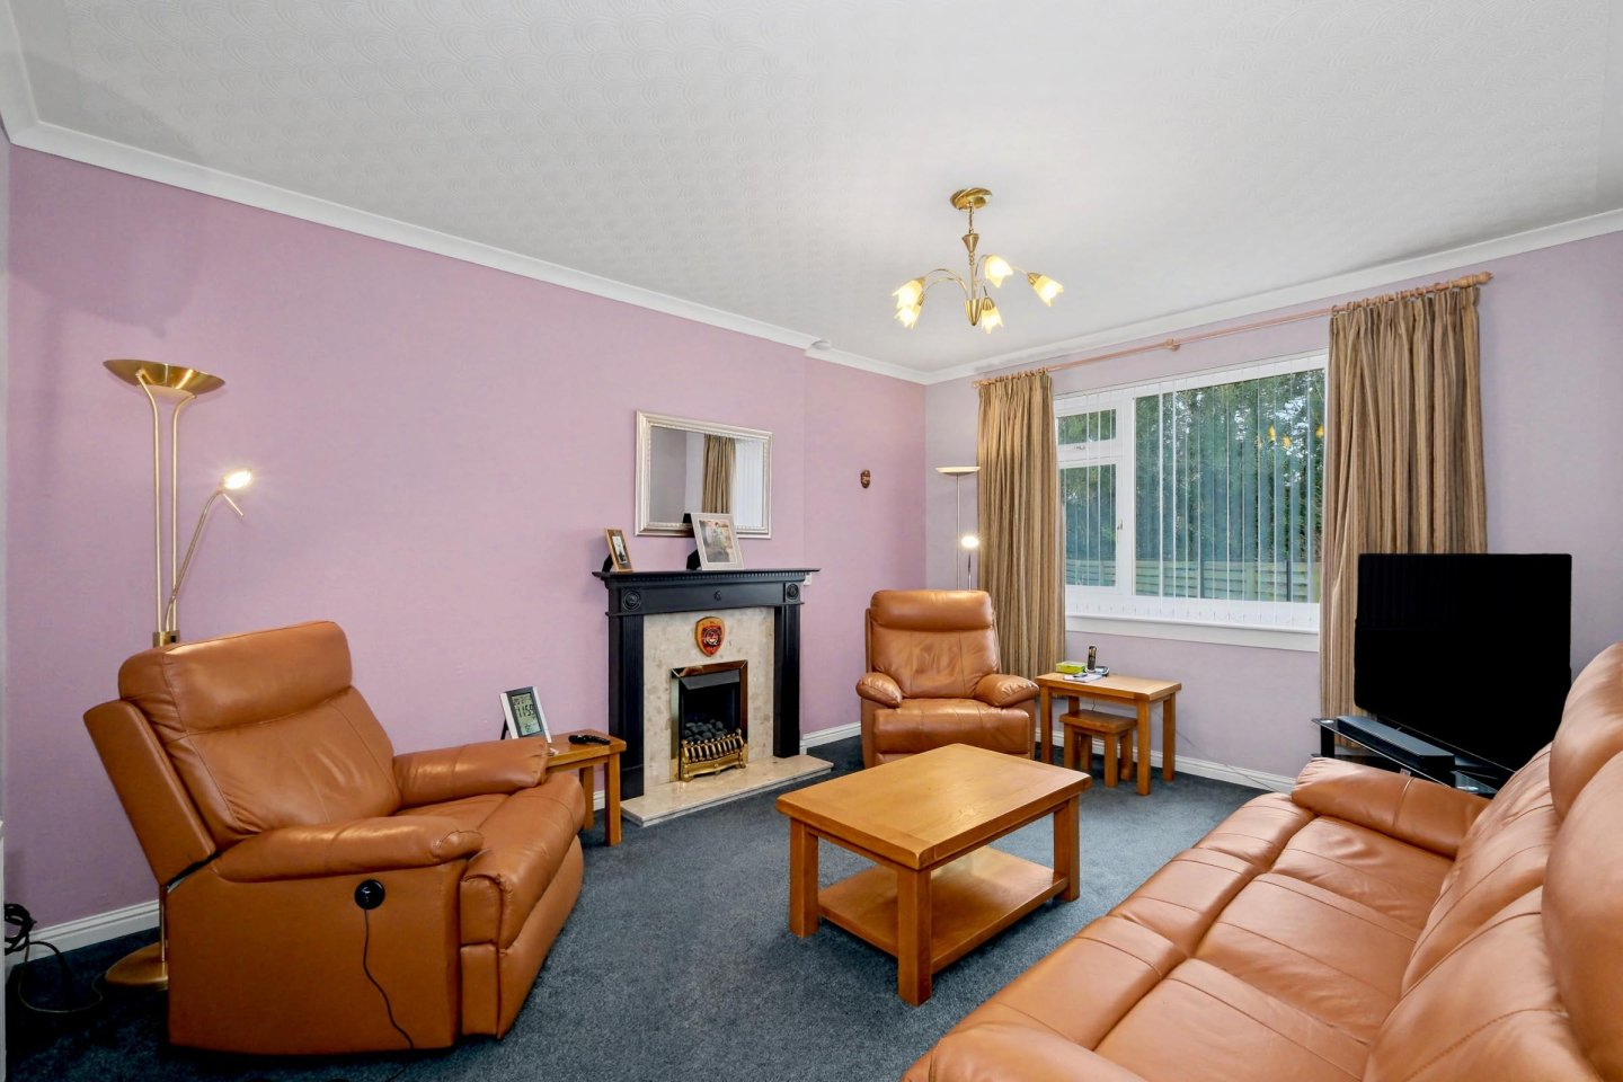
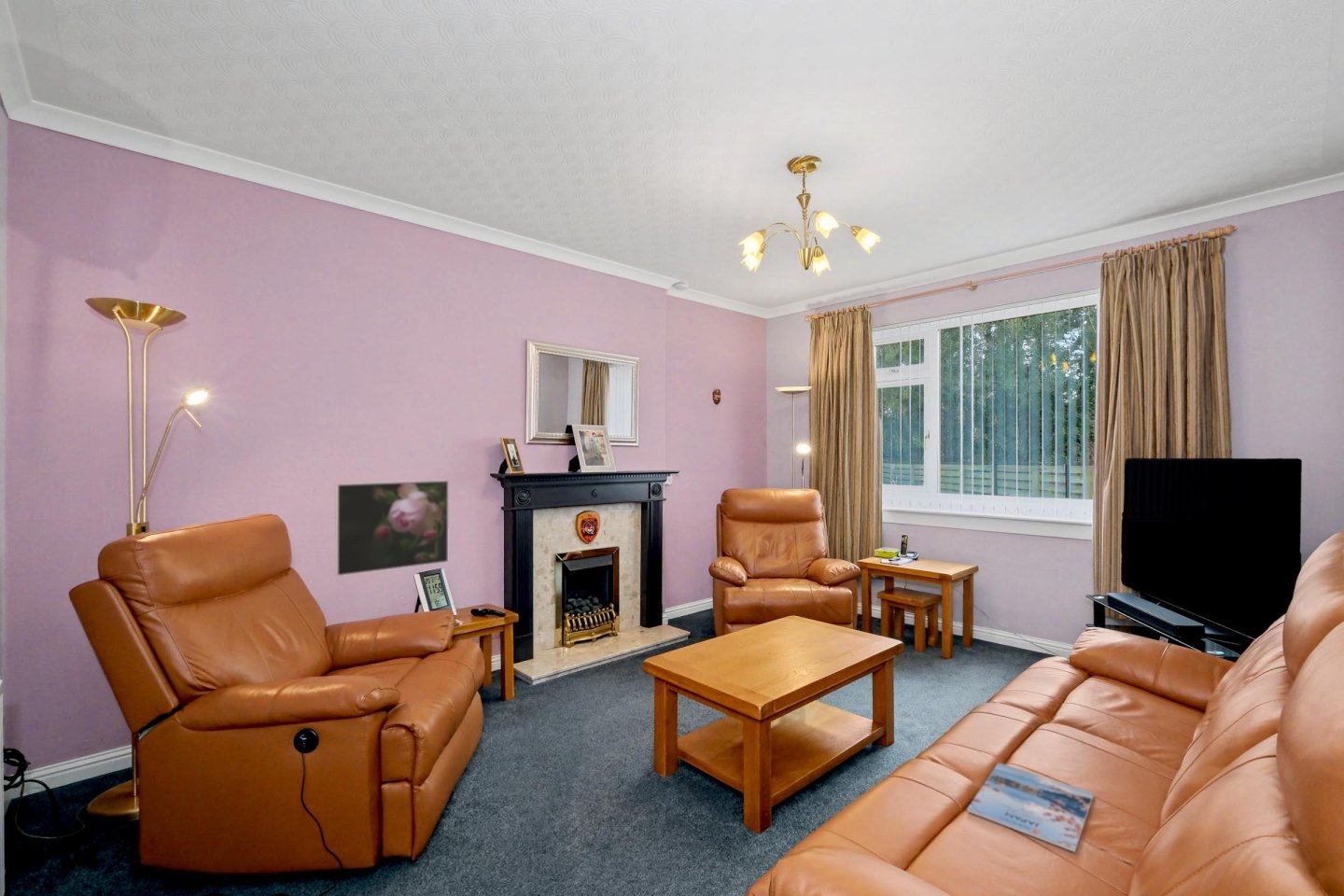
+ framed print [334,479,450,577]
+ magazine [966,762,1095,853]
